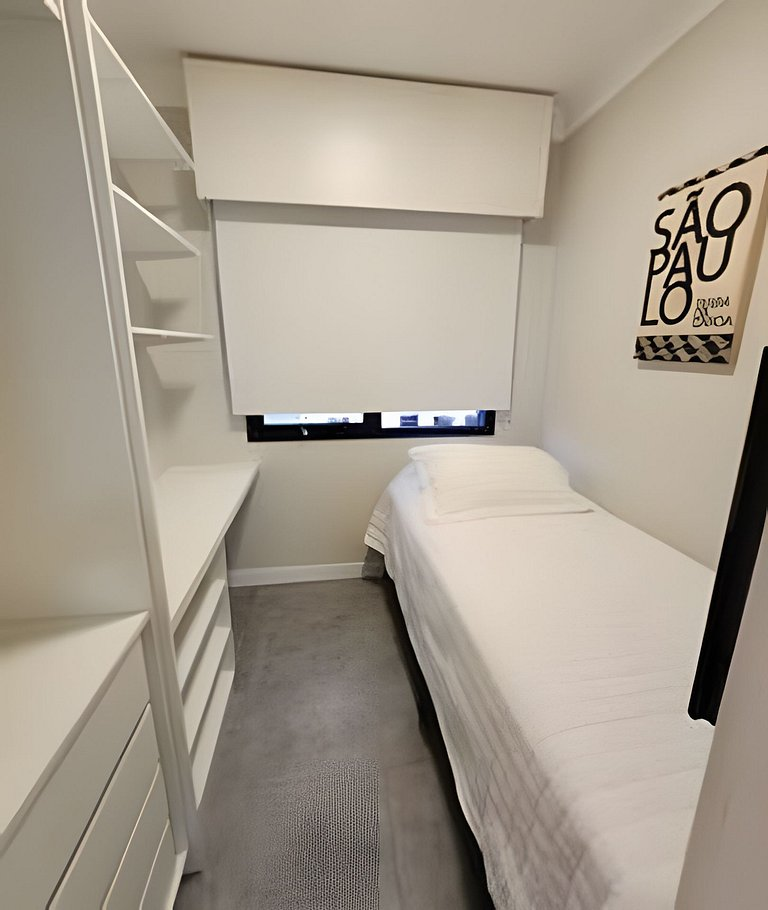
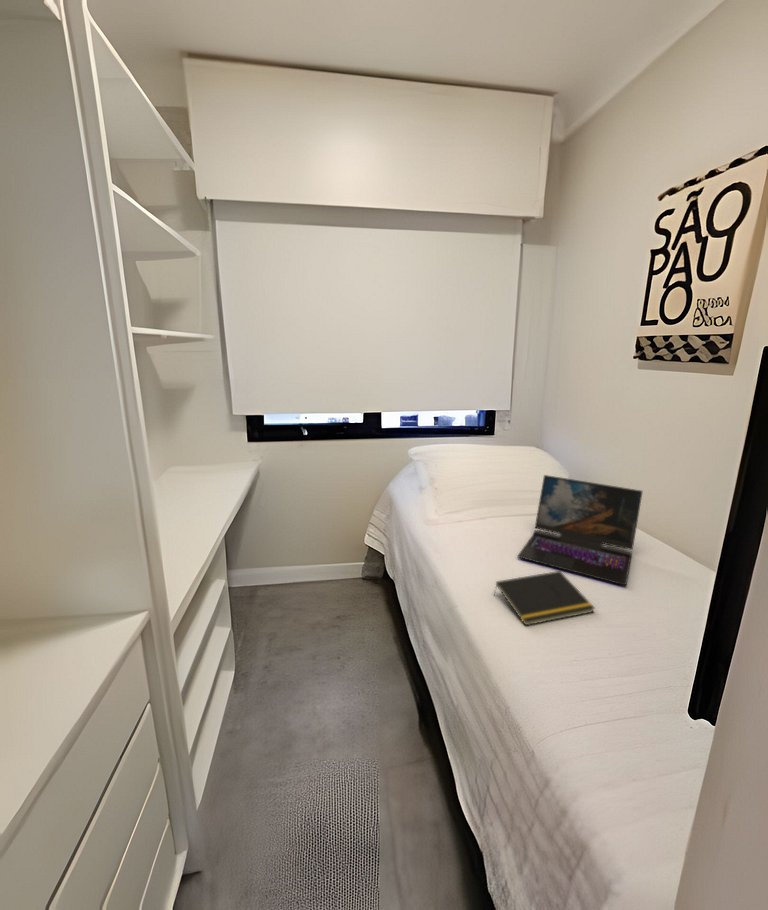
+ notepad [492,570,596,627]
+ laptop [516,474,644,587]
